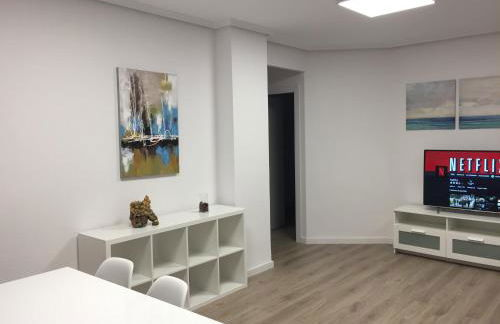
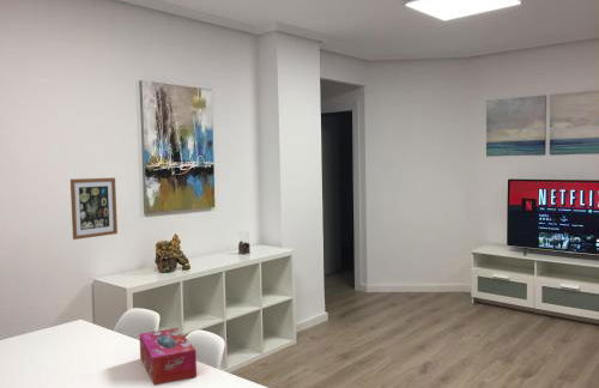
+ wall art [69,176,119,241]
+ tissue box [138,327,198,387]
